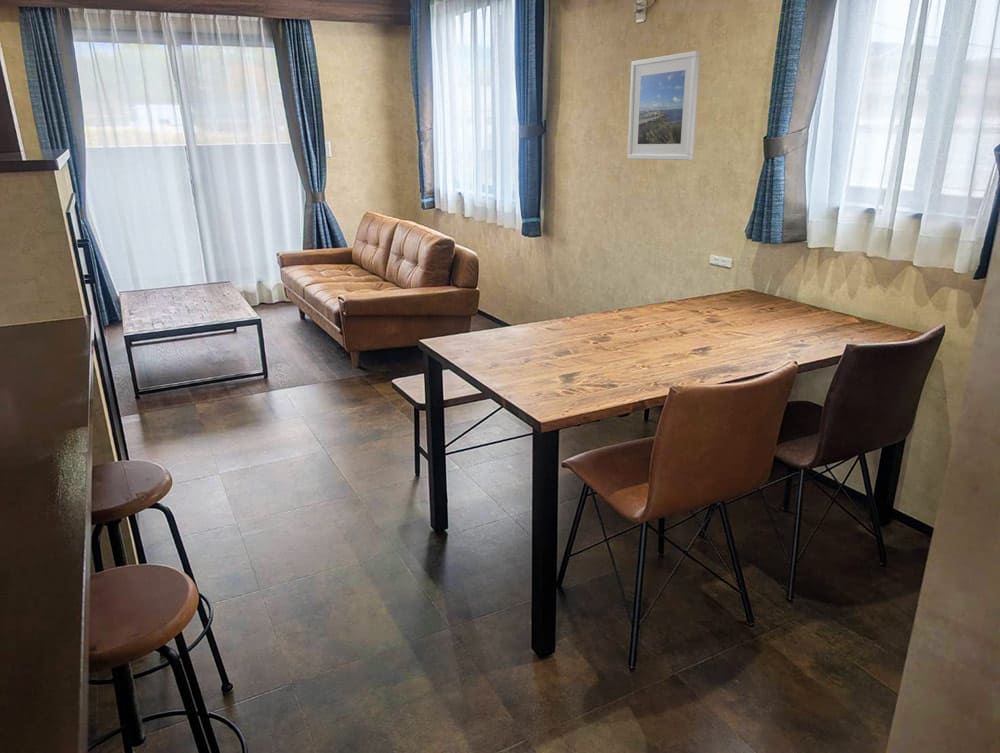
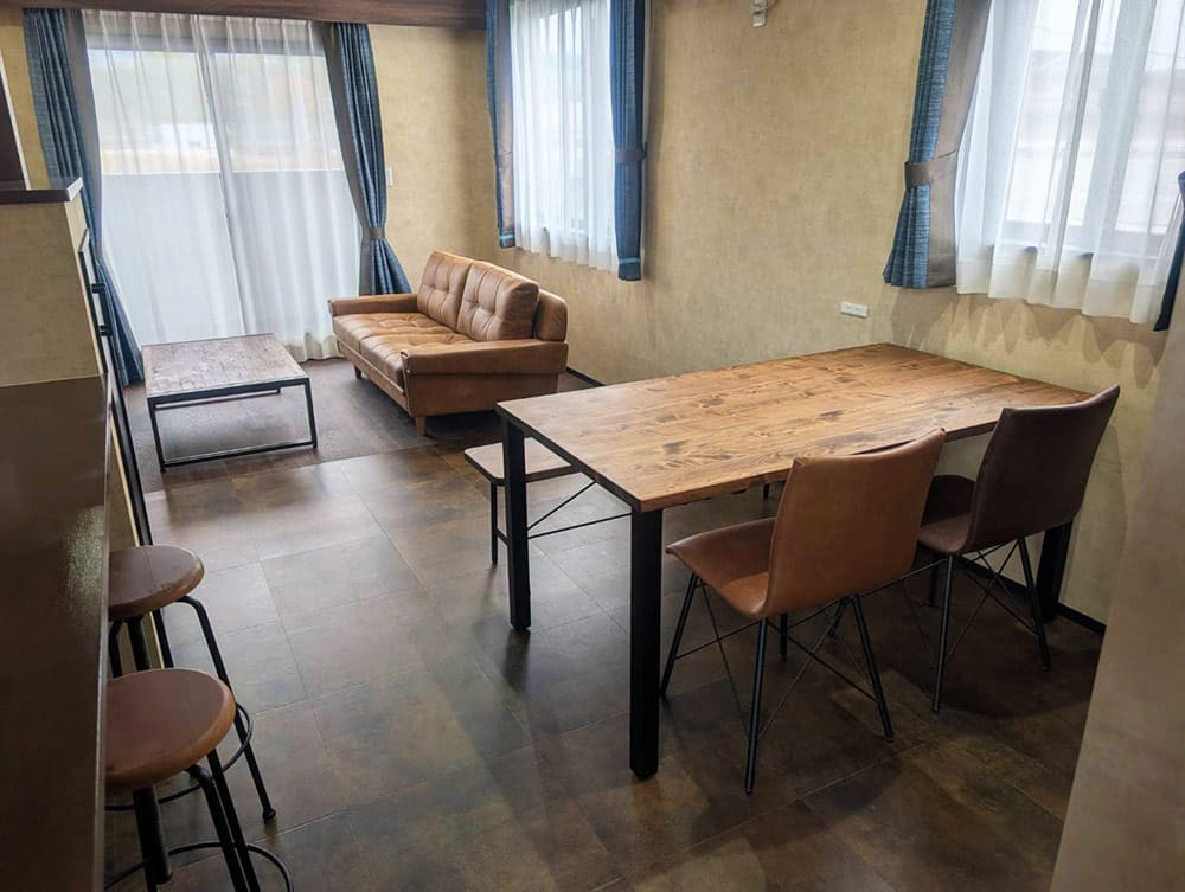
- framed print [626,50,701,161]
